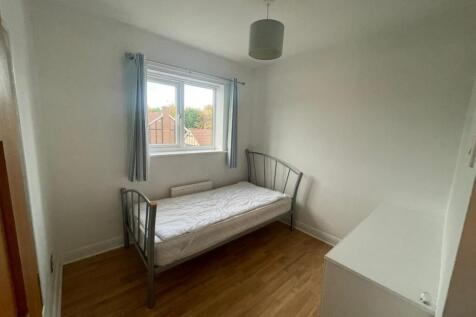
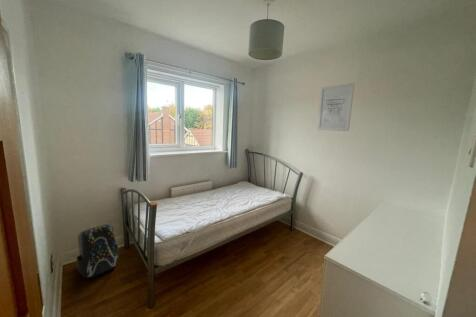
+ backpack [76,223,120,279]
+ wall art [316,82,355,132]
